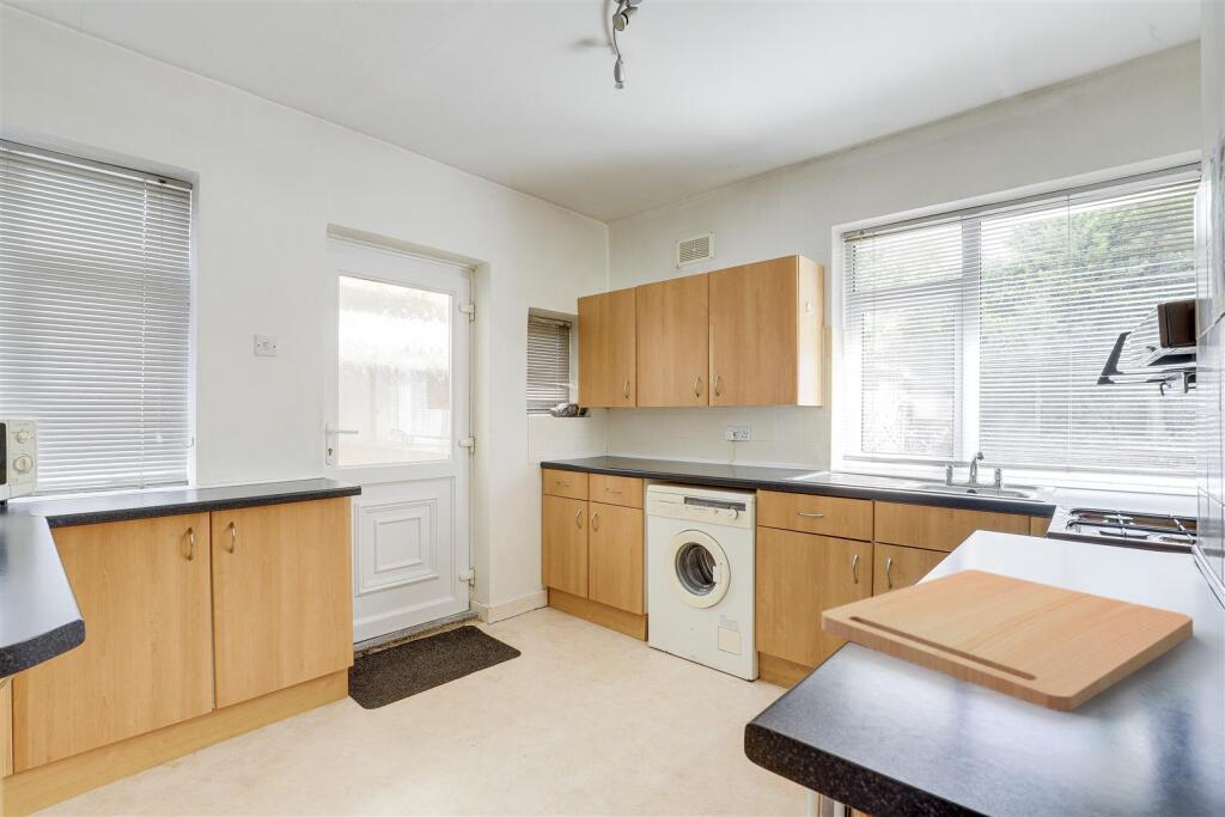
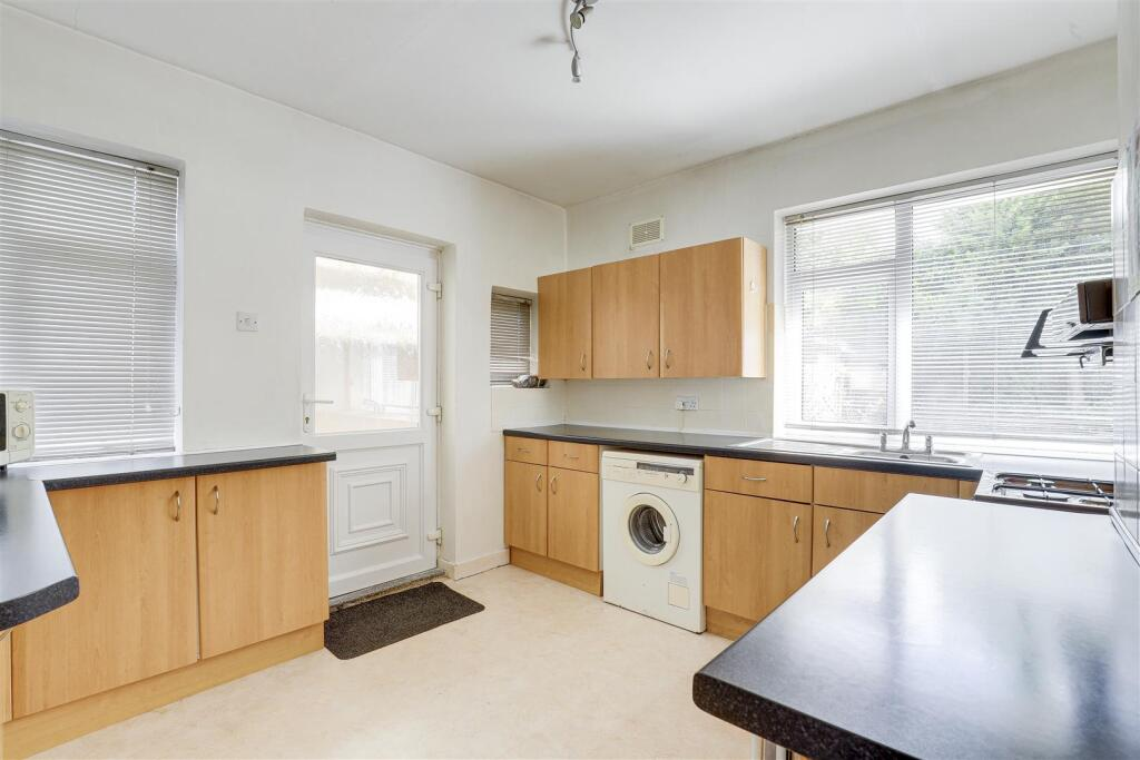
- cutting board [821,568,1194,712]
